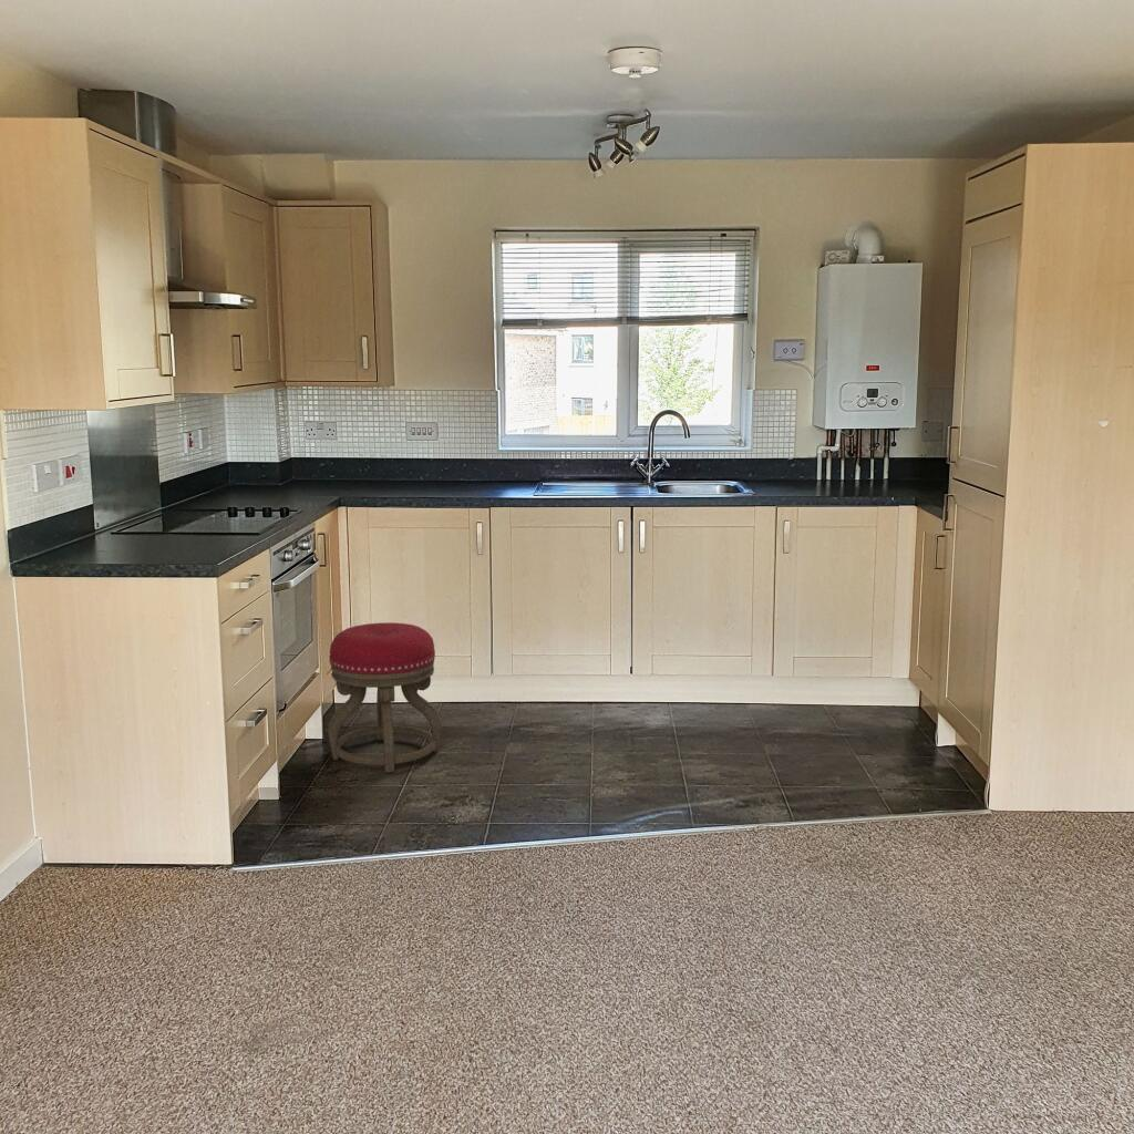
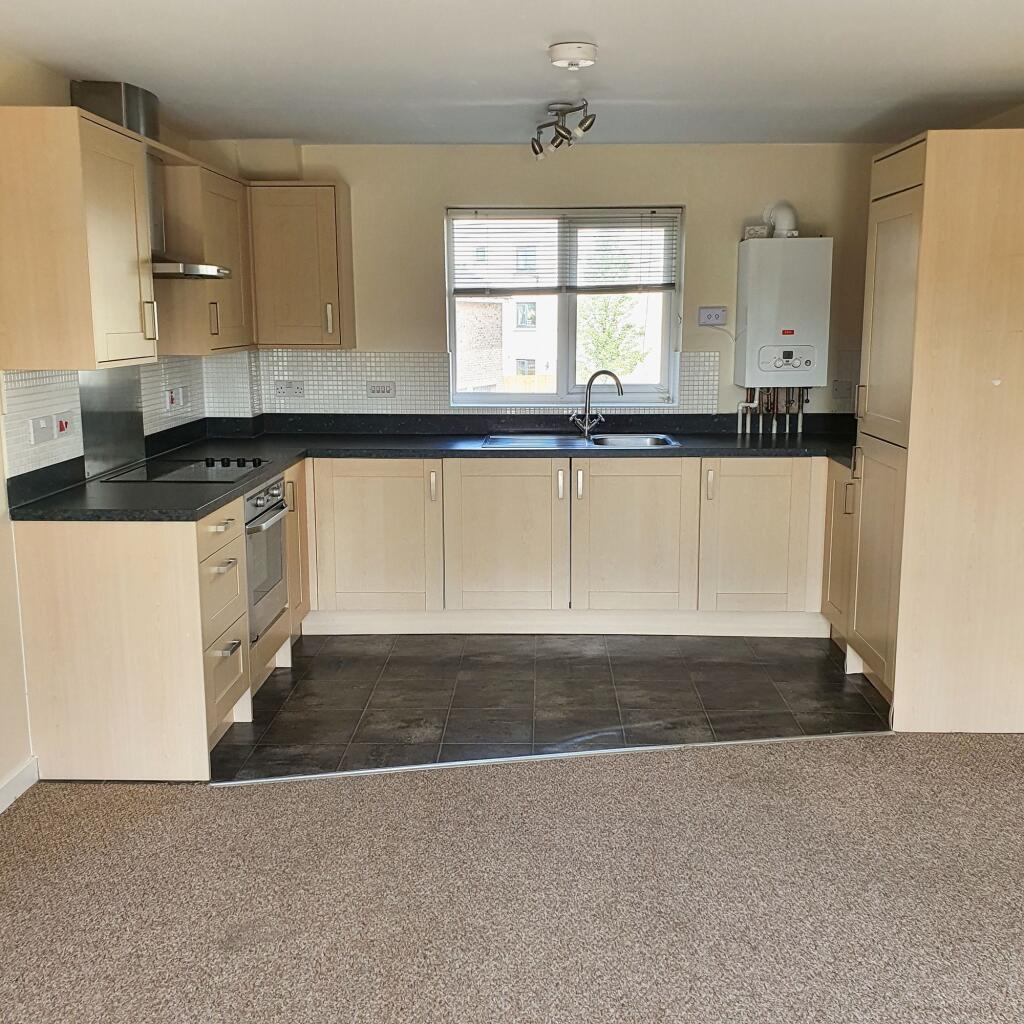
- stool [327,621,442,774]
